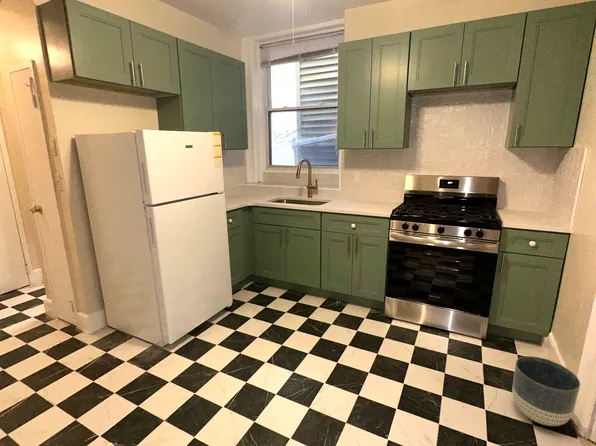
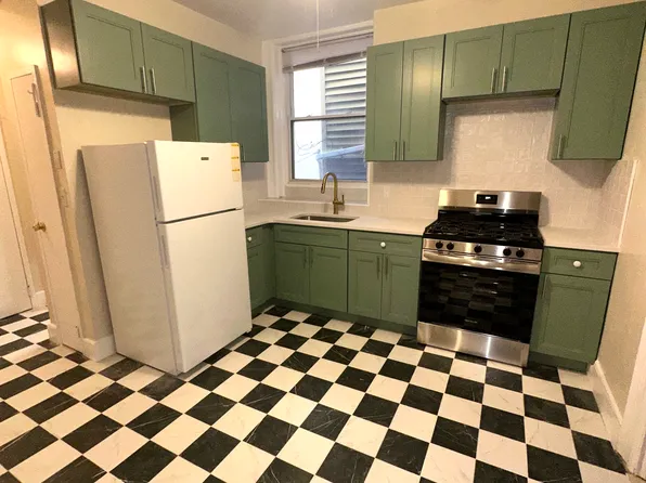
- planter [511,355,581,427]
